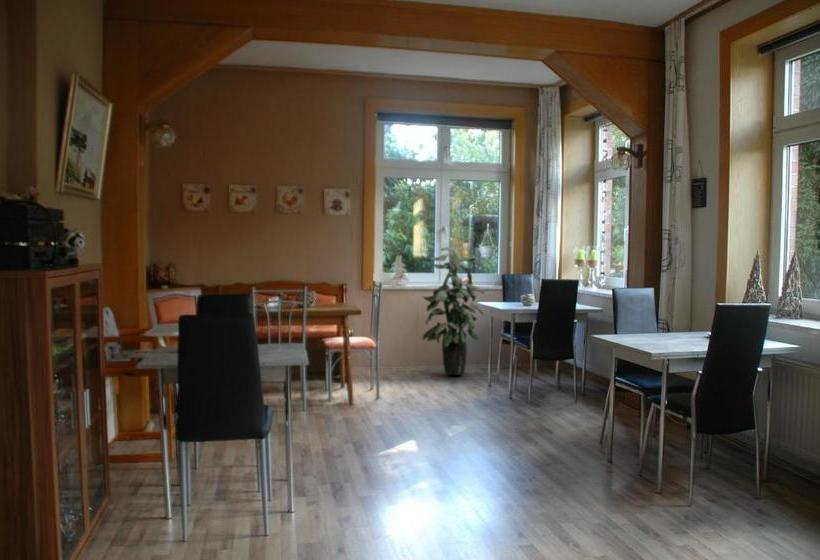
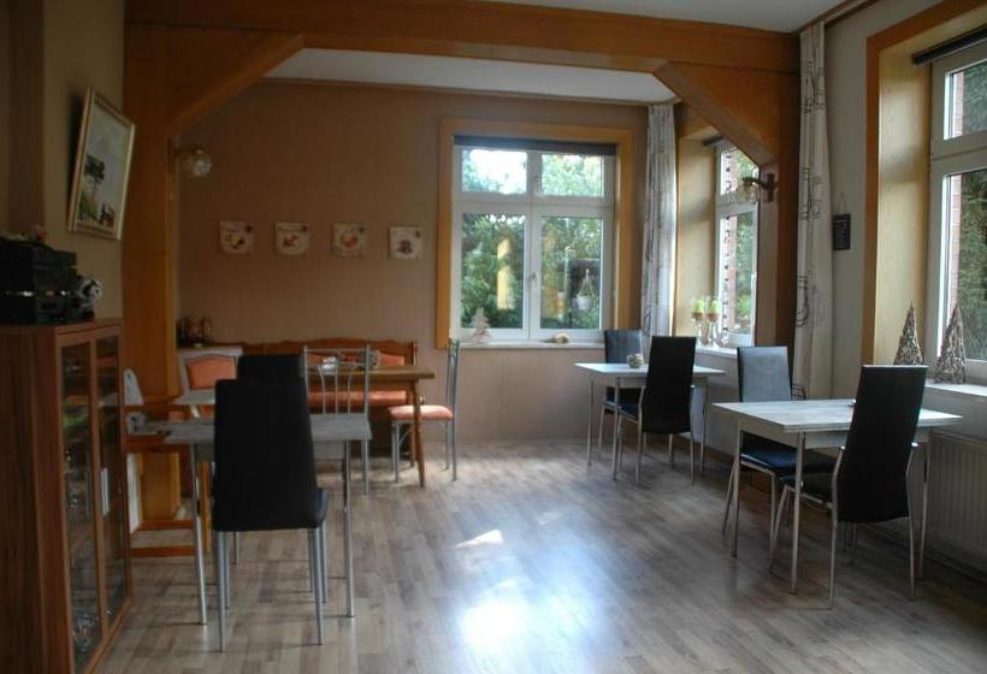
- indoor plant [421,246,485,376]
